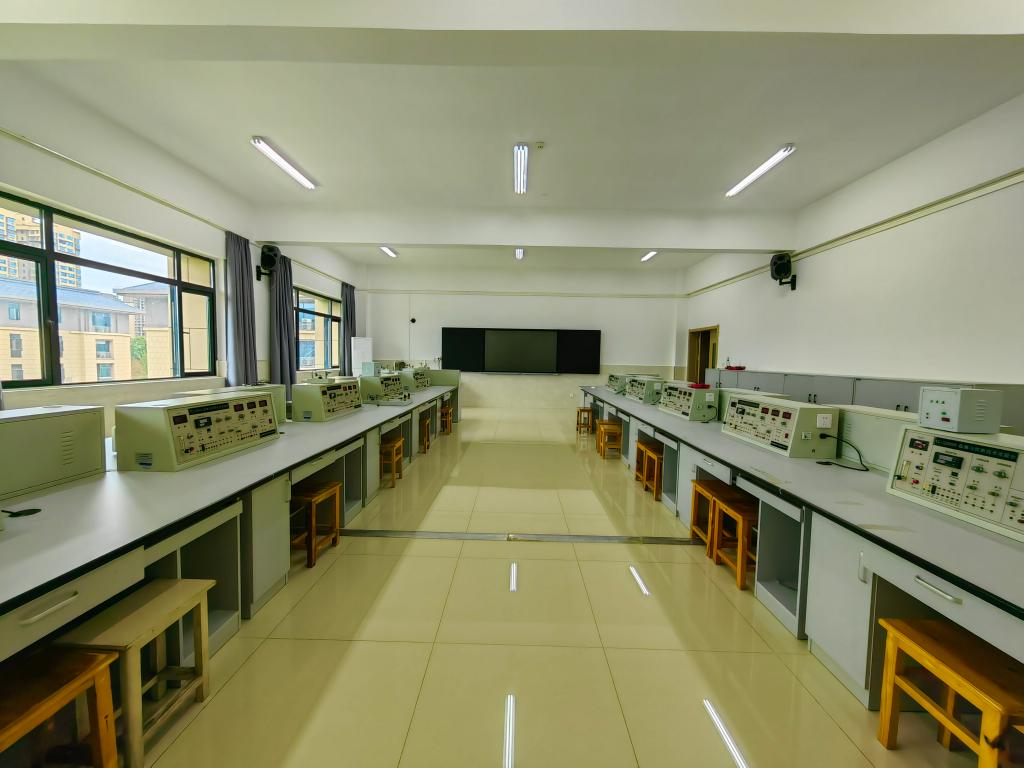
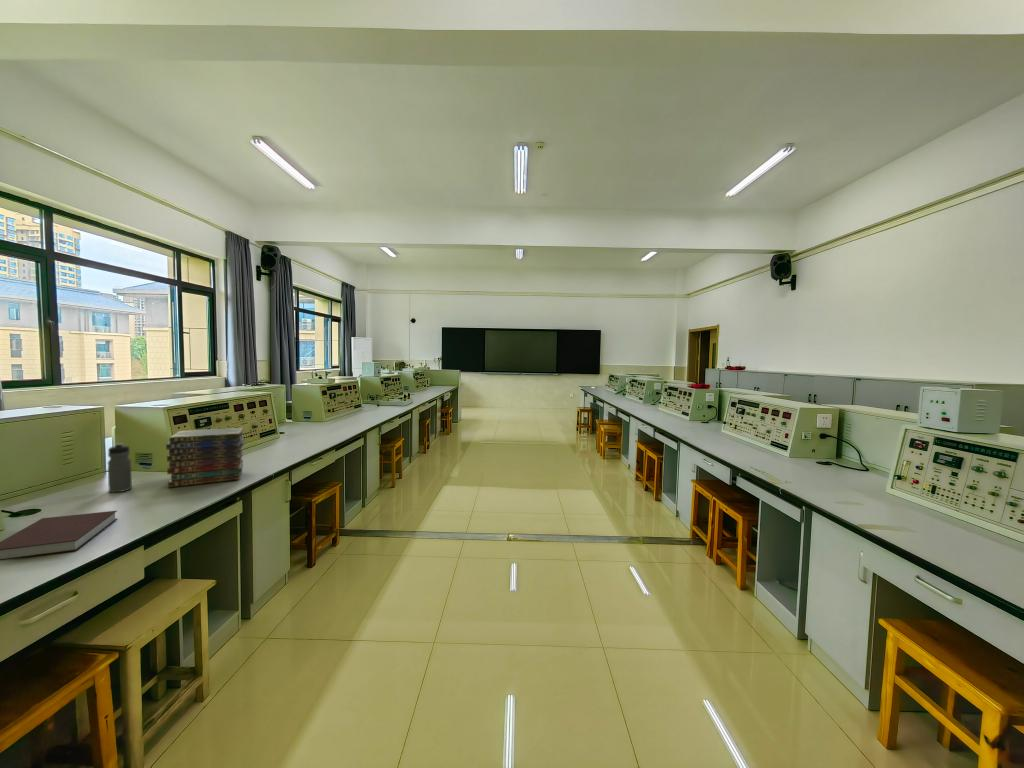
+ water bottle [107,442,133,494]
+ notebook [0,510,118,561]
+ book stack [165,427,246,489]
